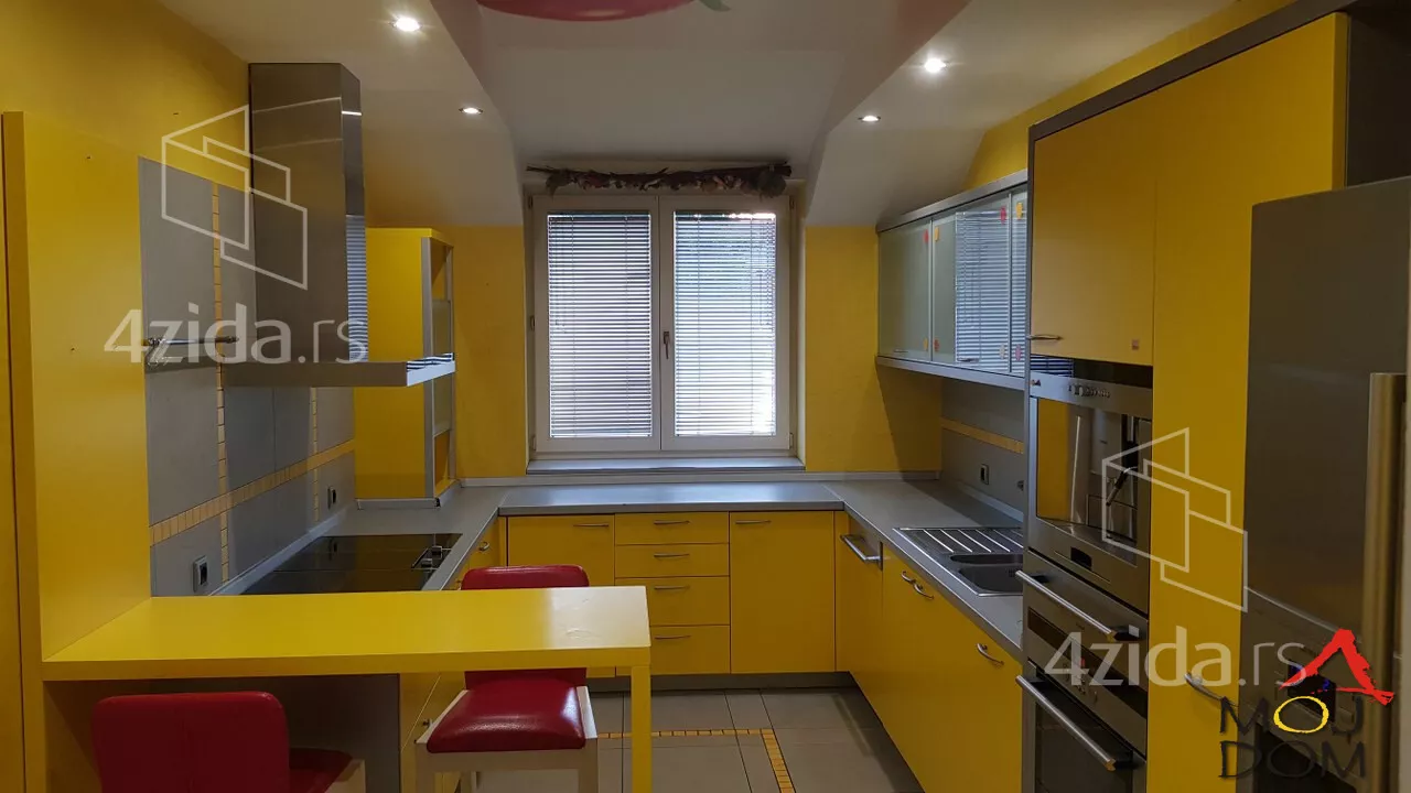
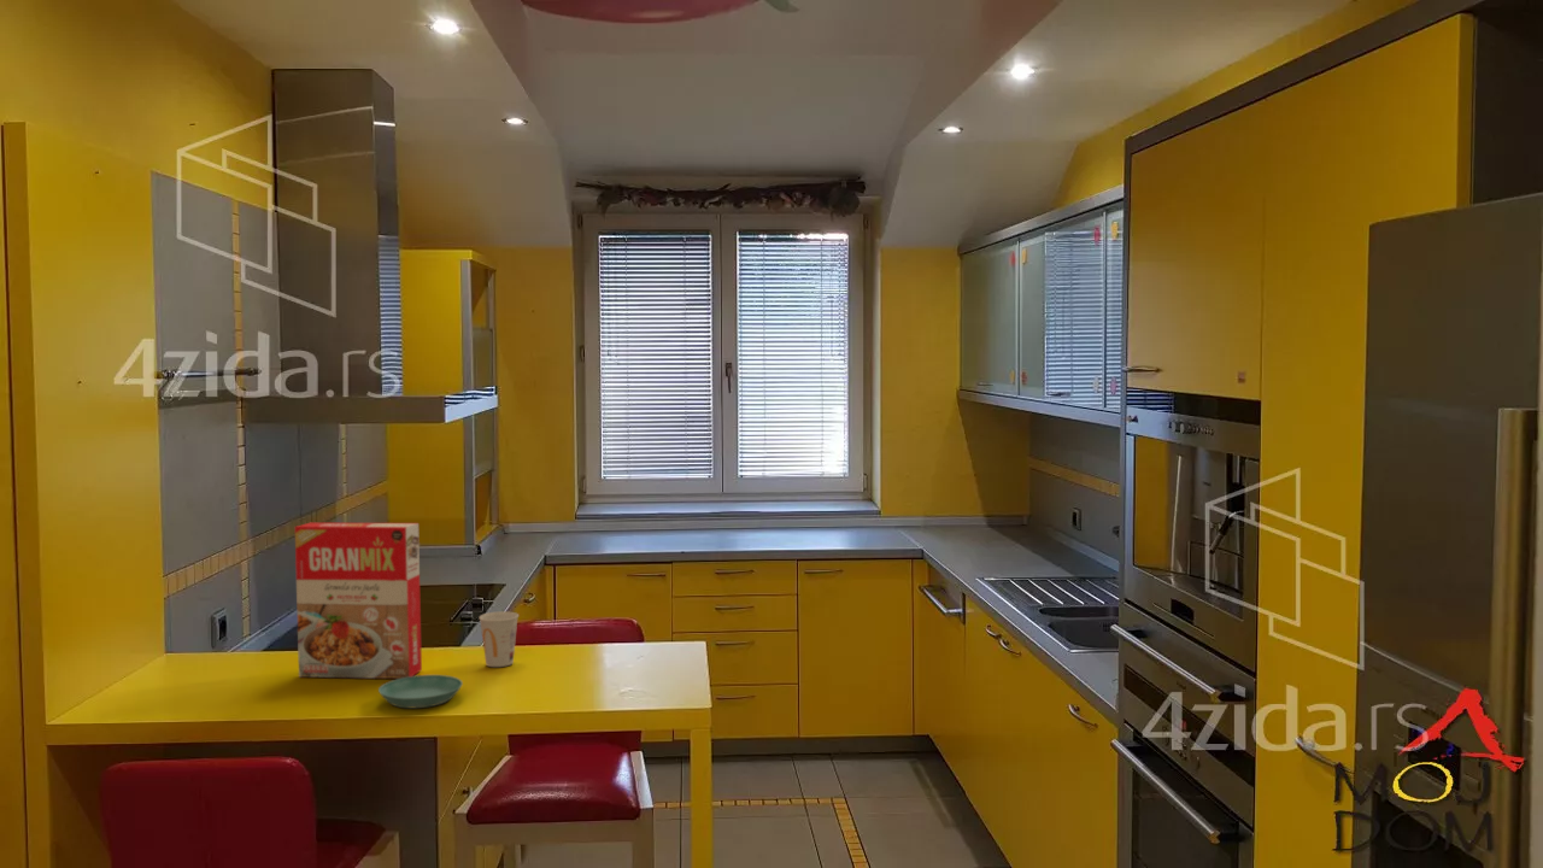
+ saucer [377,674,464,709]
+ cereal box [294,522,423,680]
+ cup [477,610,520,668]
